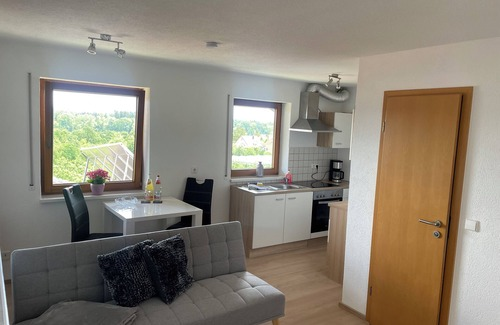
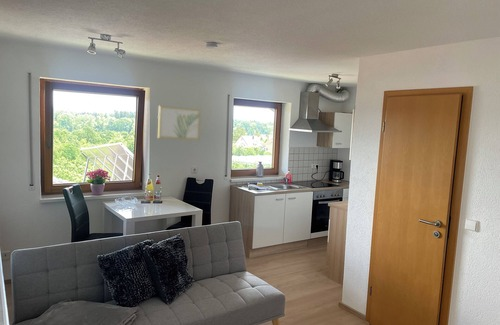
+ wall art [157,105,202,141]
